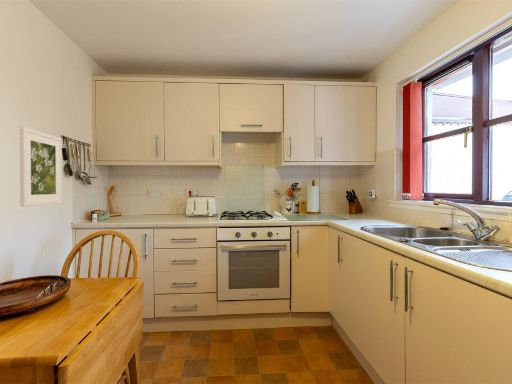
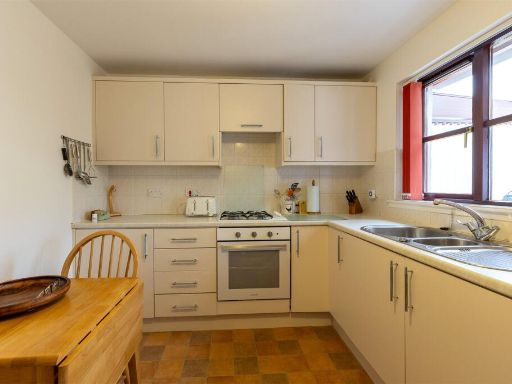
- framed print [19,126,63,207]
